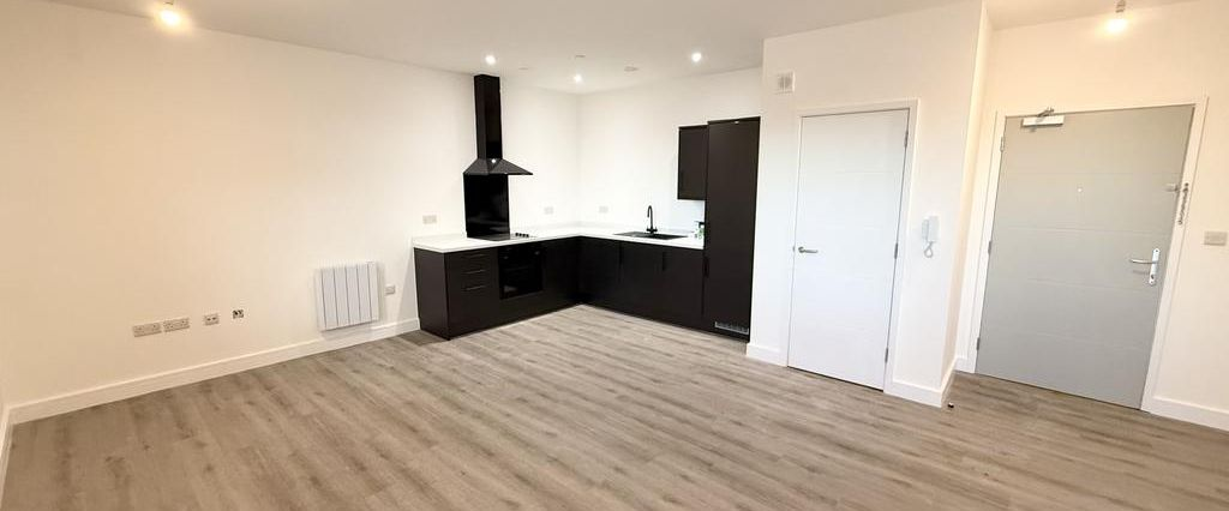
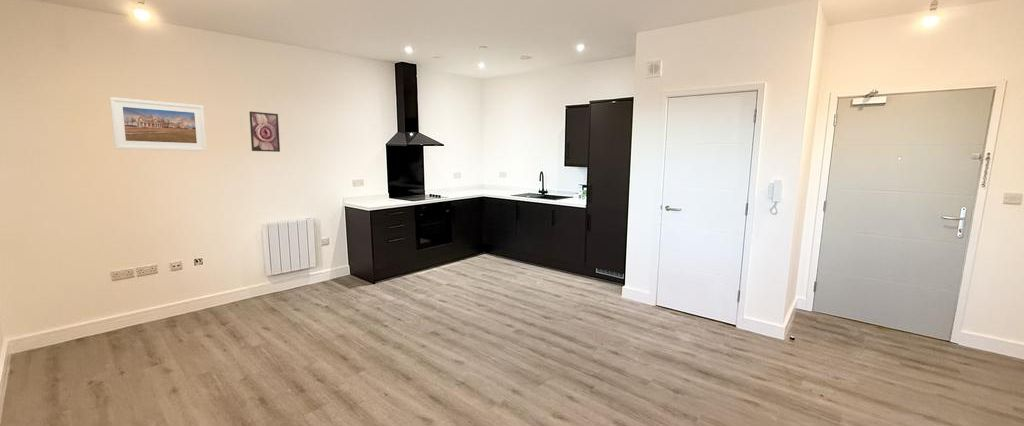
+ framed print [109,96,208,152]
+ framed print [249,110,281,153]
